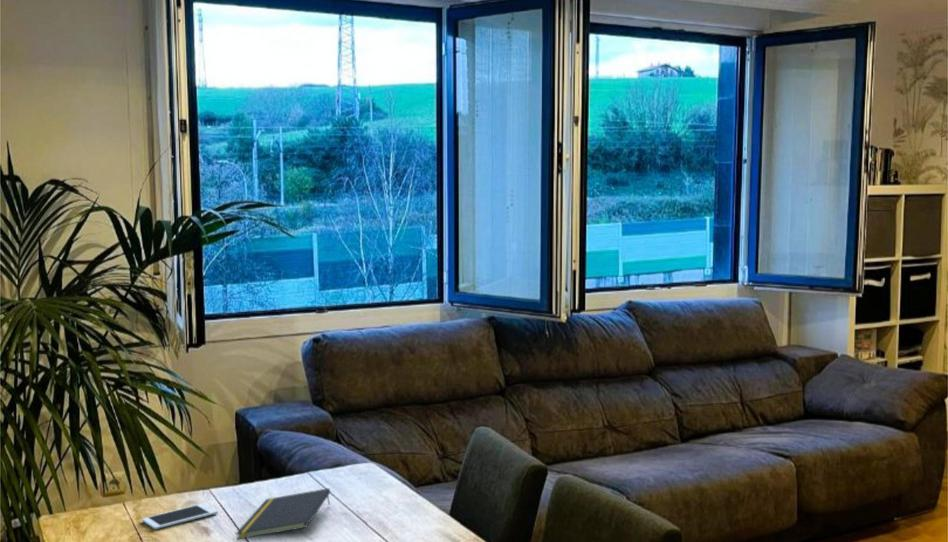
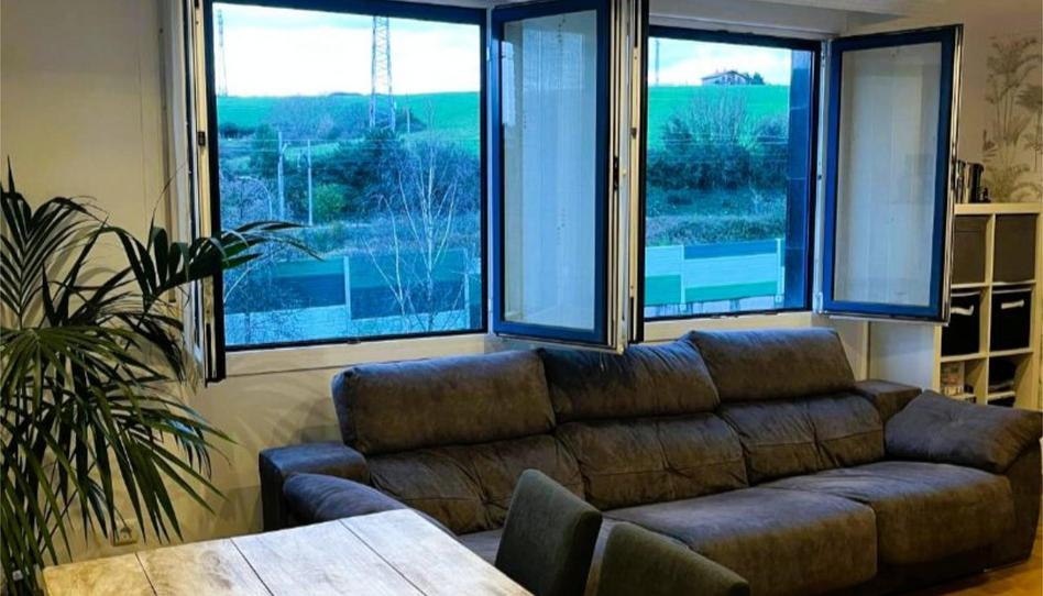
- notepad [235,487,331,540]
- cell phone [141,502,219,530]
